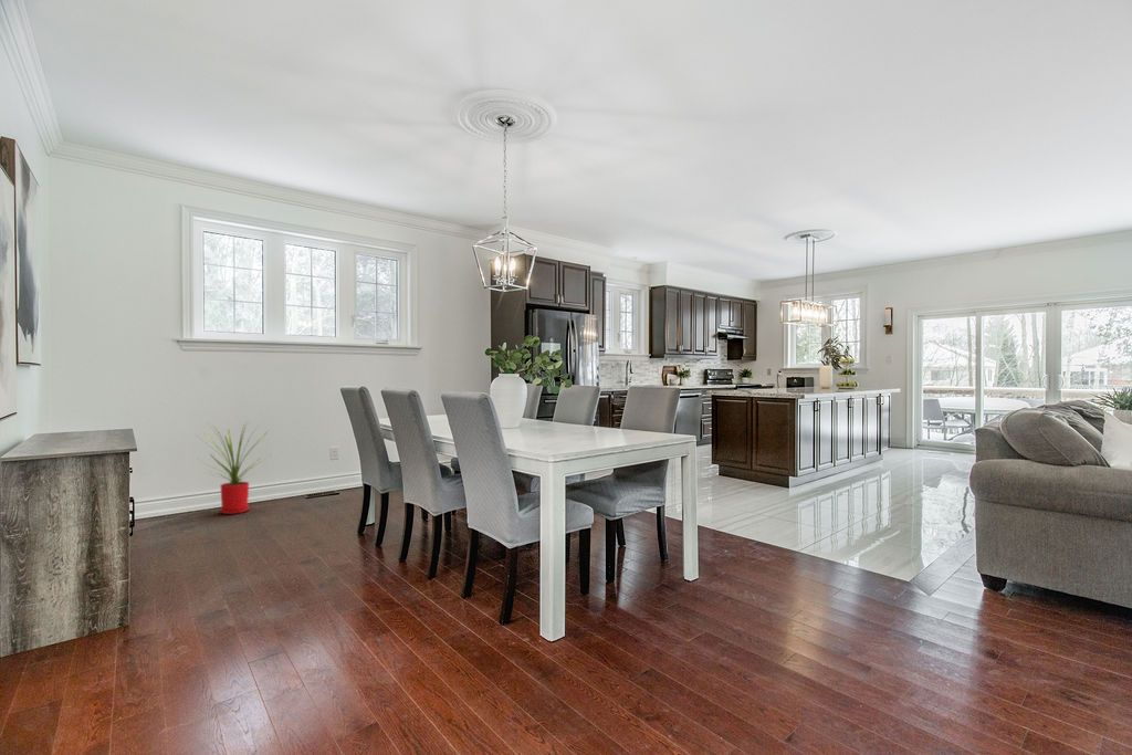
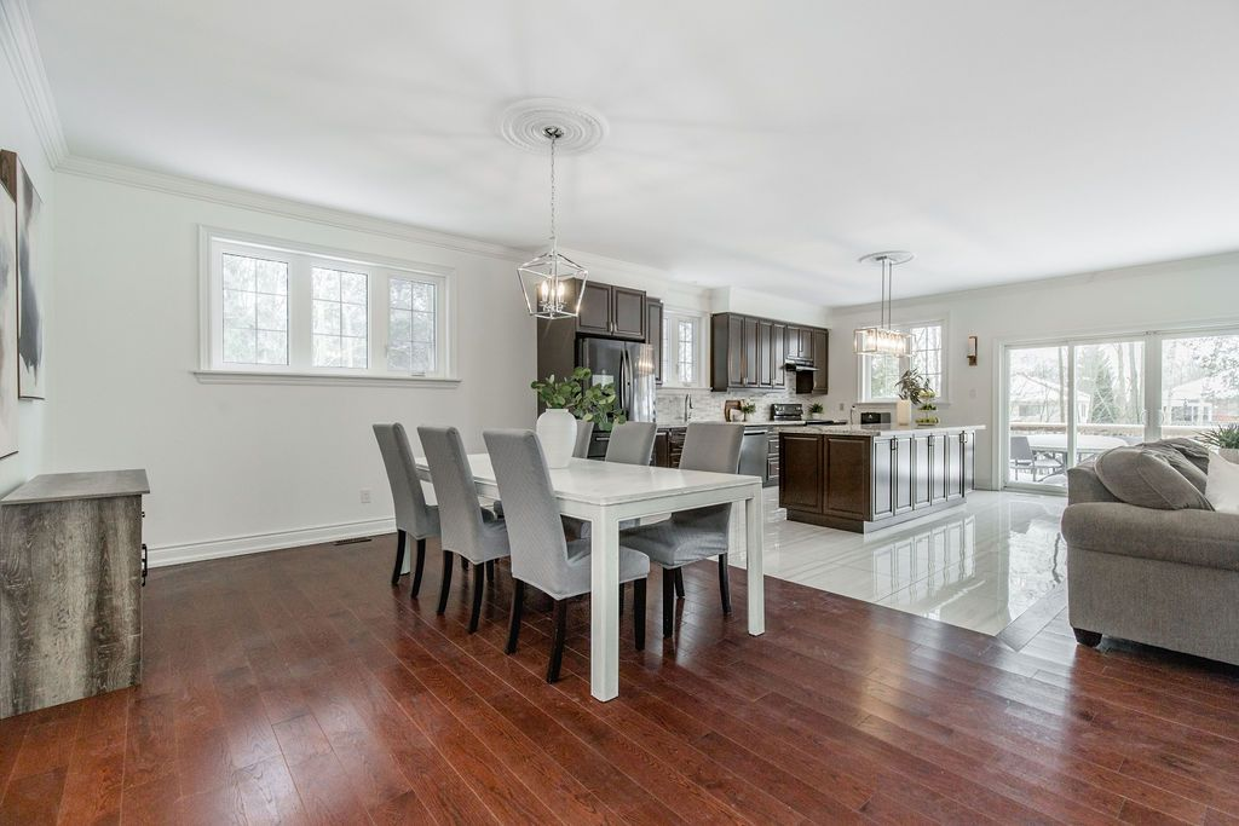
- house plant [197,421,274,515]
